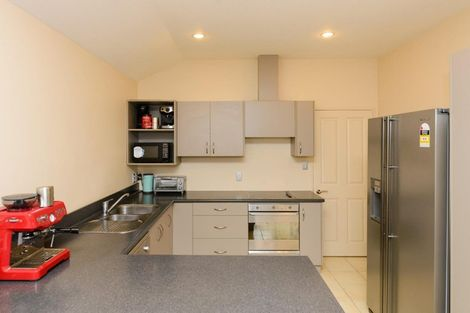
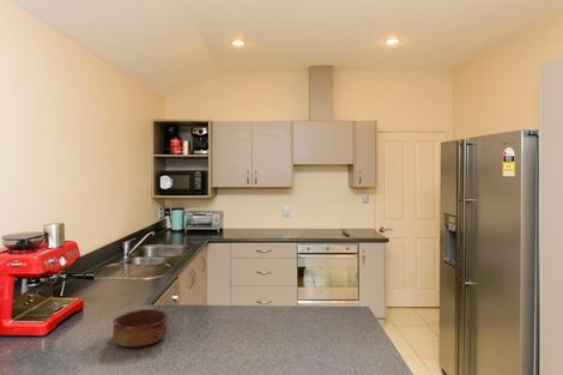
+ bowl [111,308,169,347]
